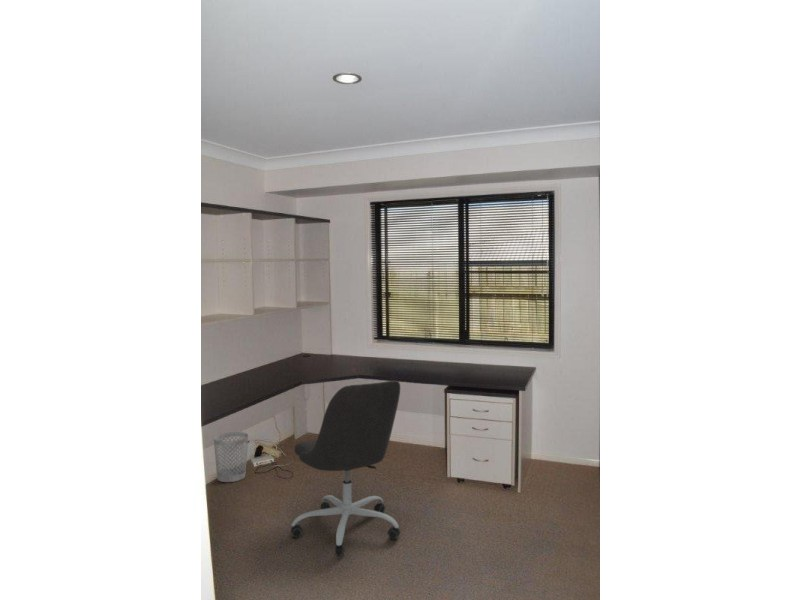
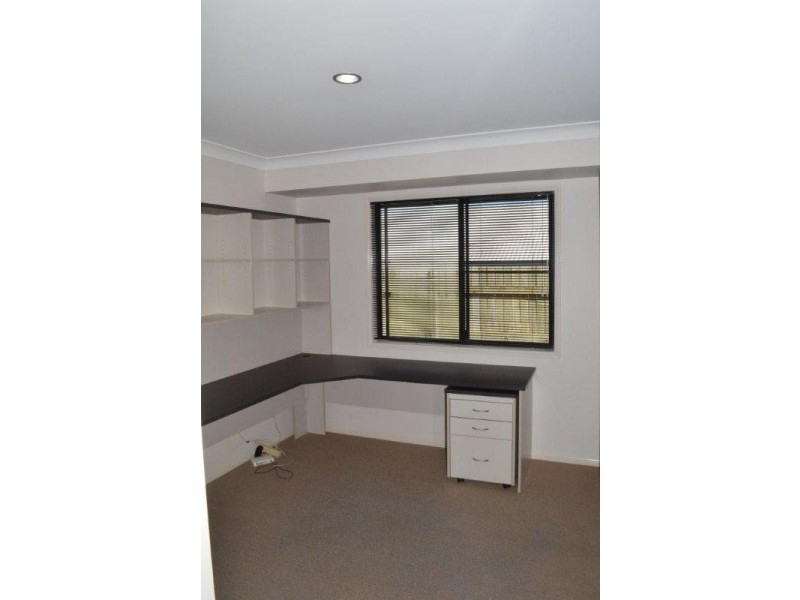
- wastebasket [212,431,249,483]
- office chair [290,380,401,557]
